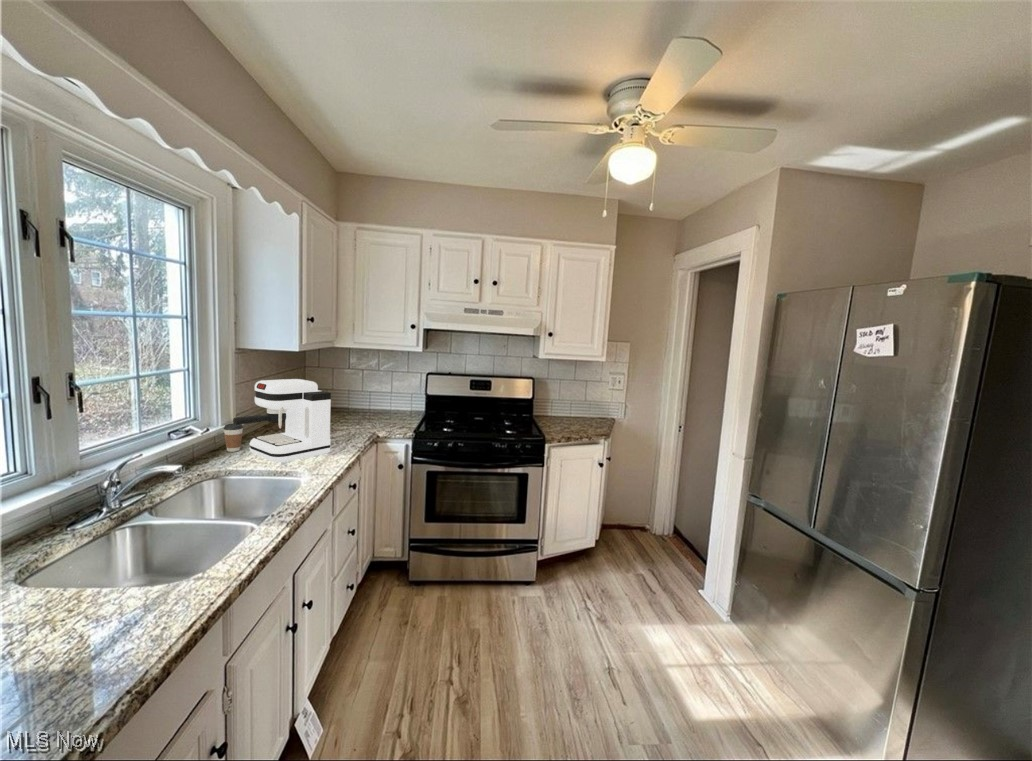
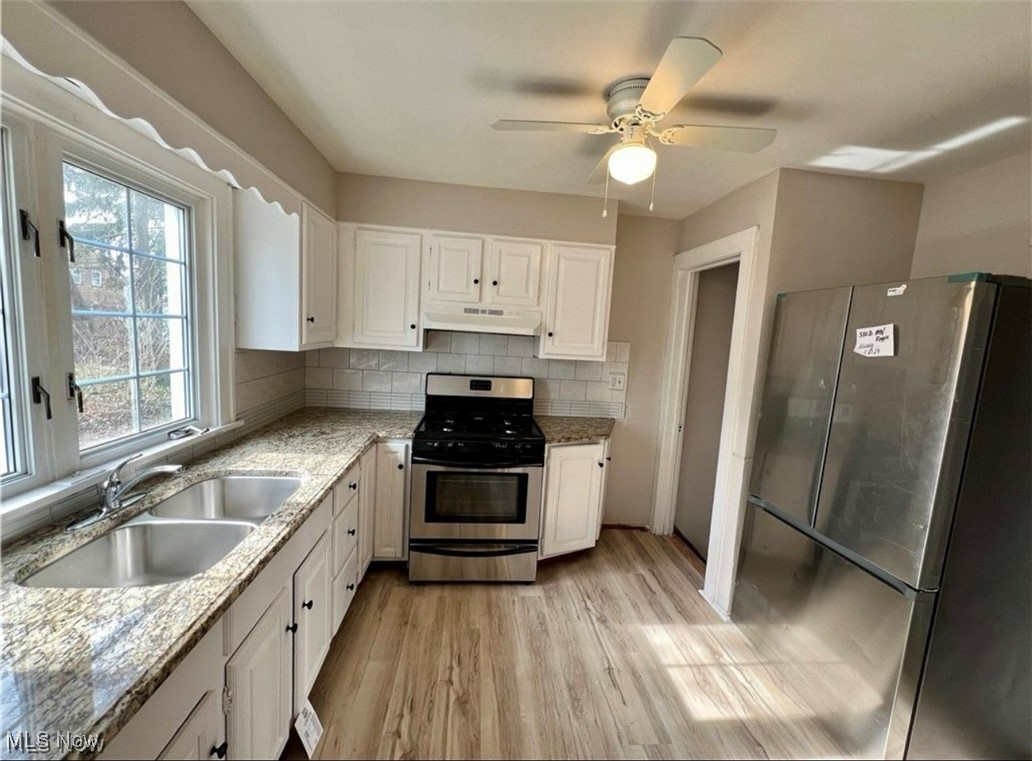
- coffee maker [232,378,332,465]
- coffee cup [223,422,244,453]
